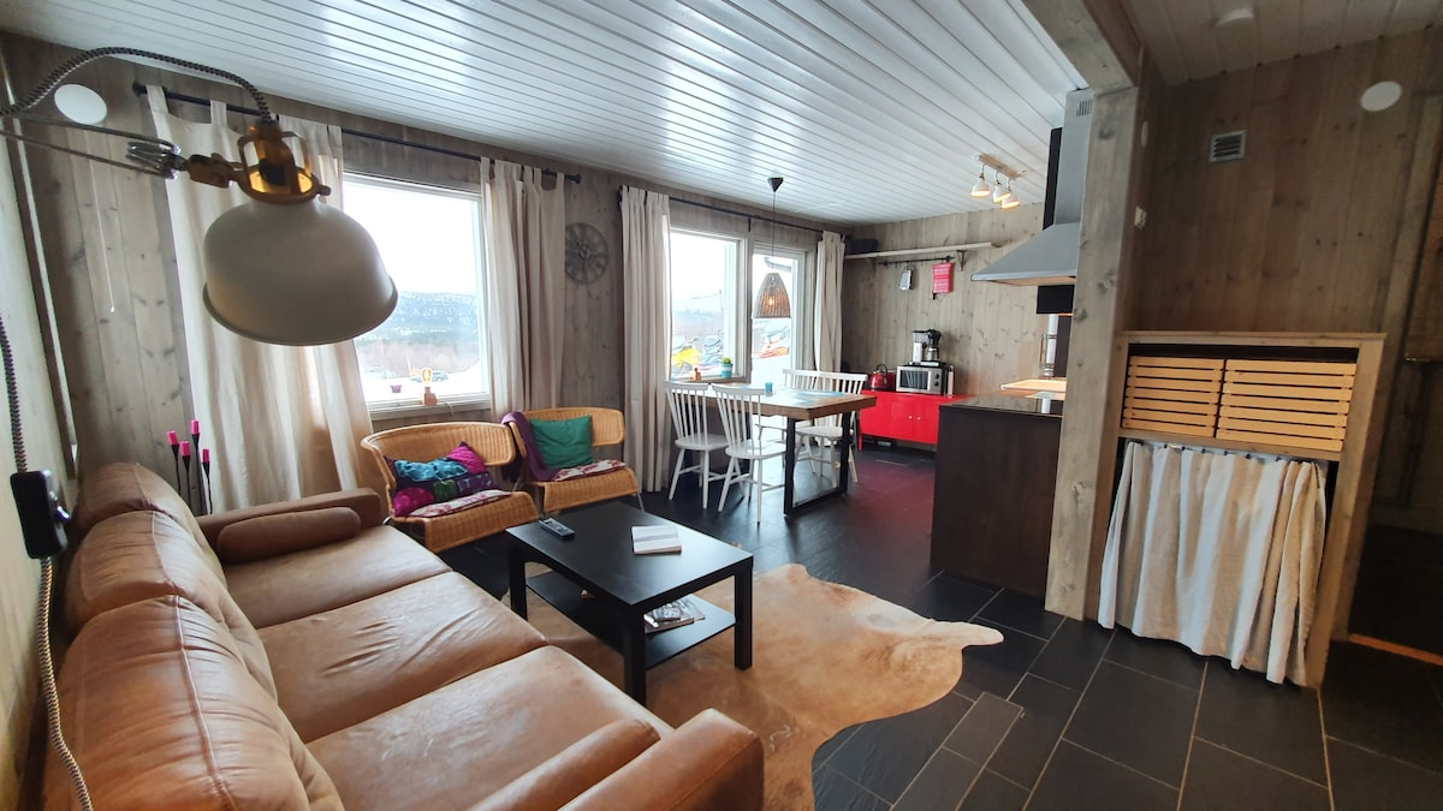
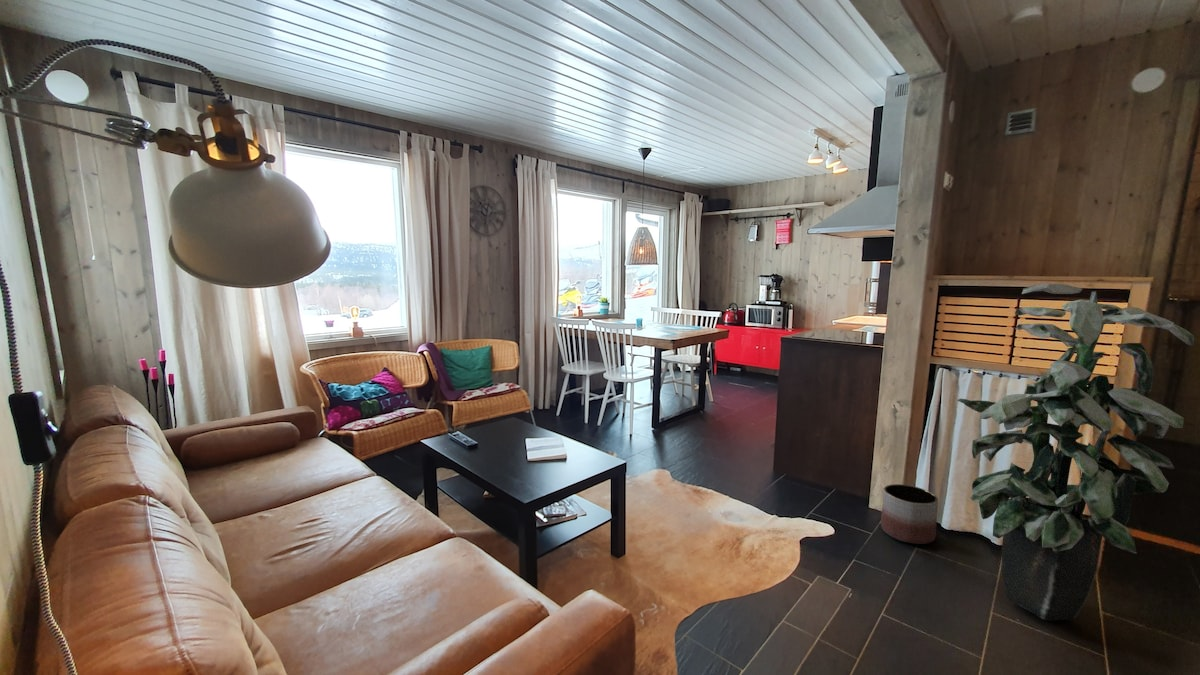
+ indoor plant [956,283,1195,622]
+ planter [880,483,939,545]
